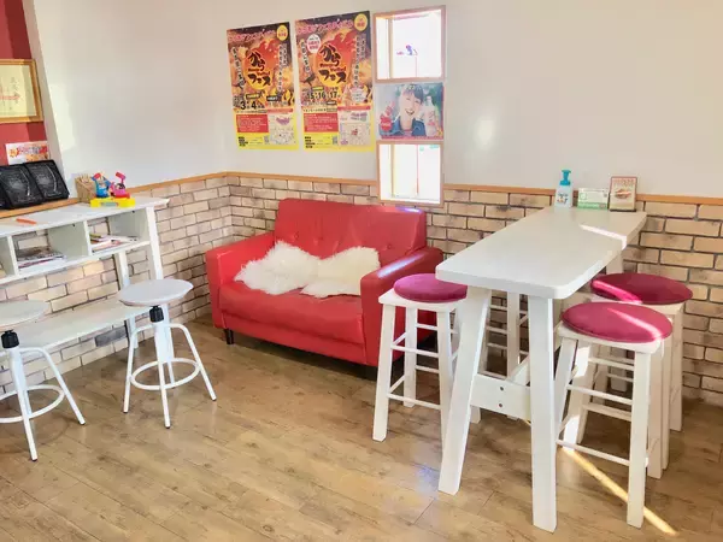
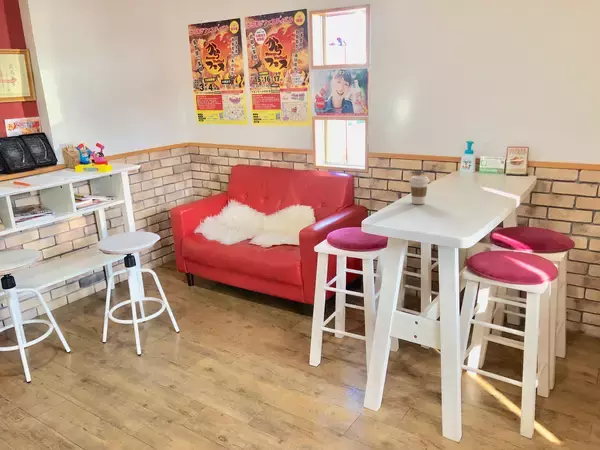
+ coffee cup [408,175,430,205]
